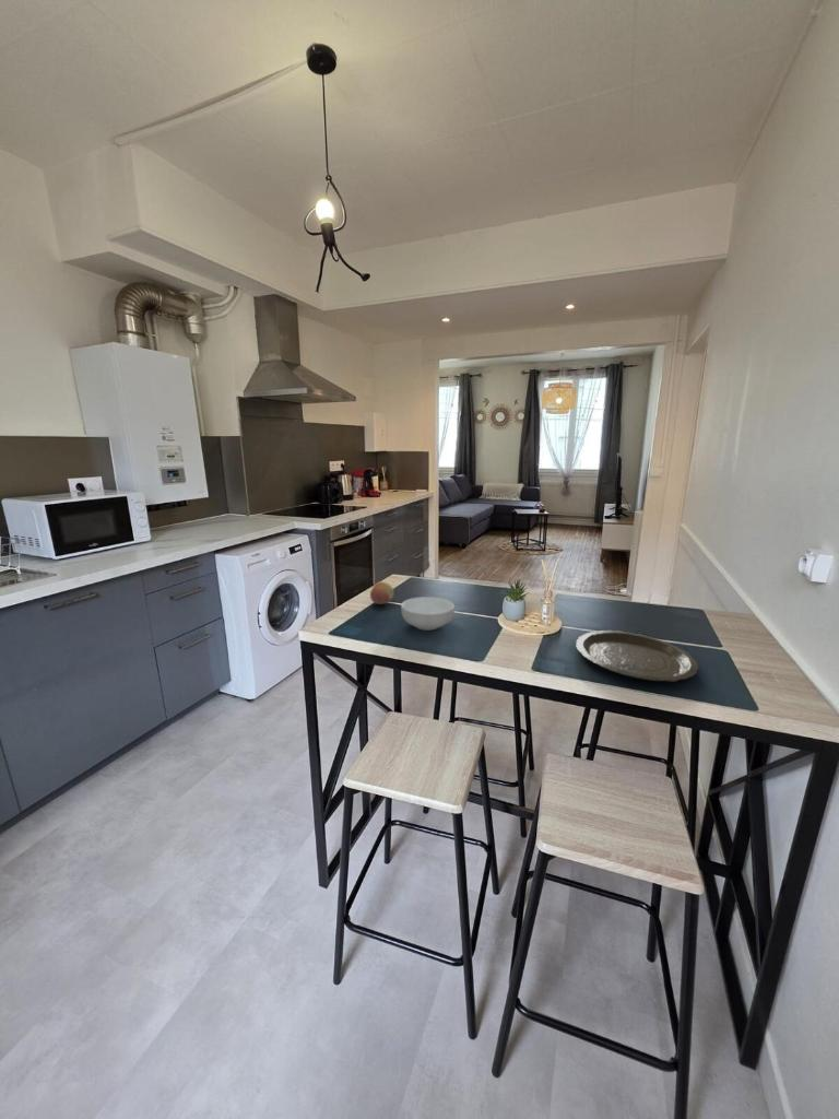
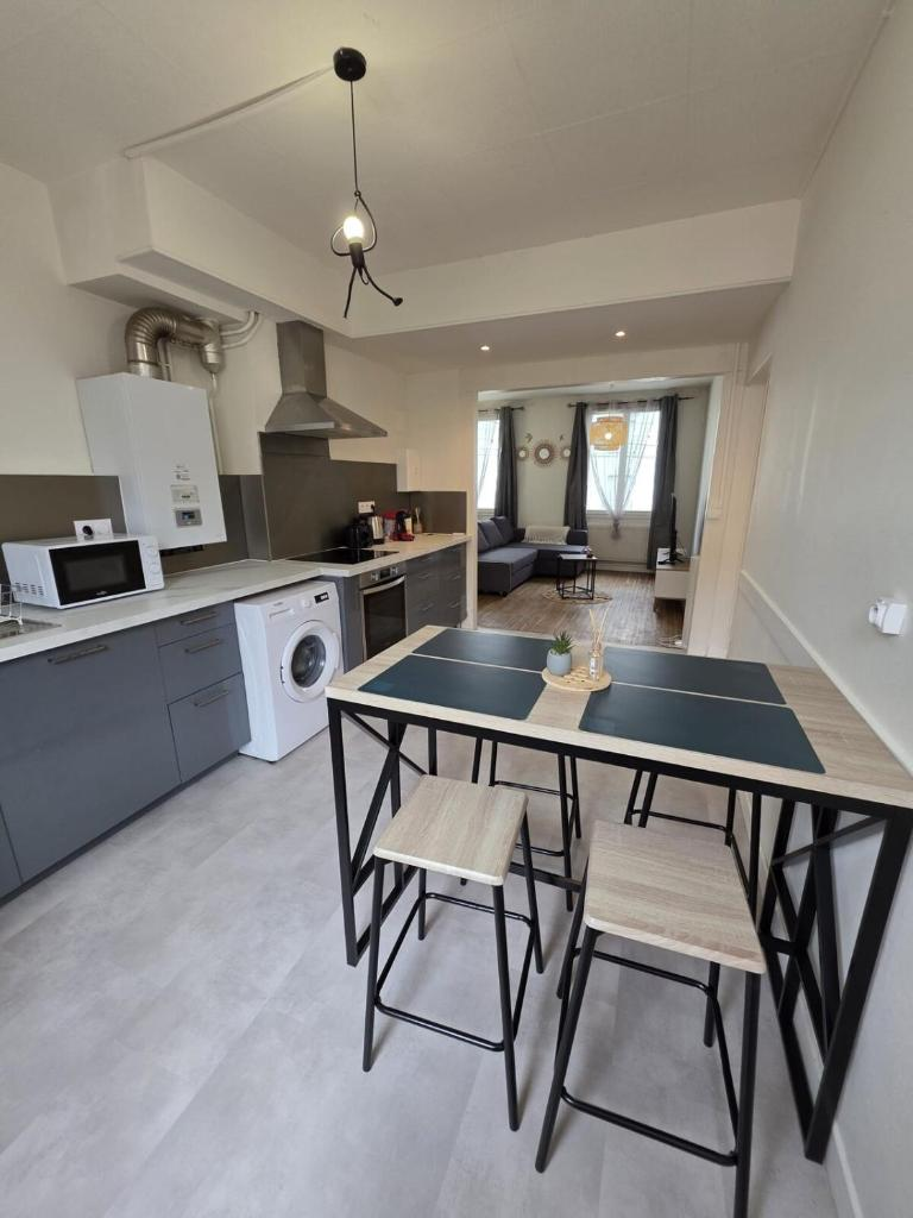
- cereal bowl [400,596,456,632]
- fruit [369,580,395,605]
- plate [575,629,699,683]
